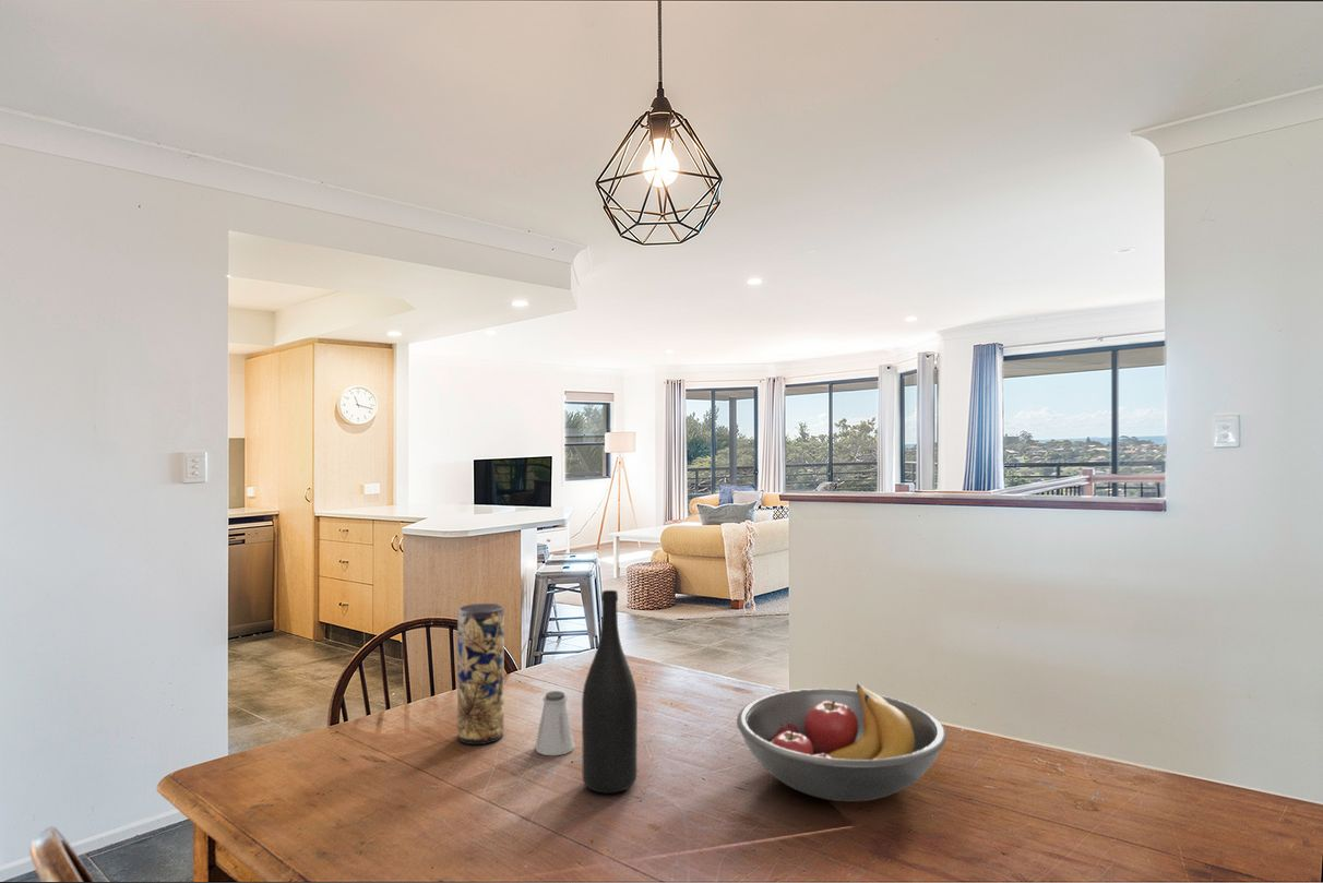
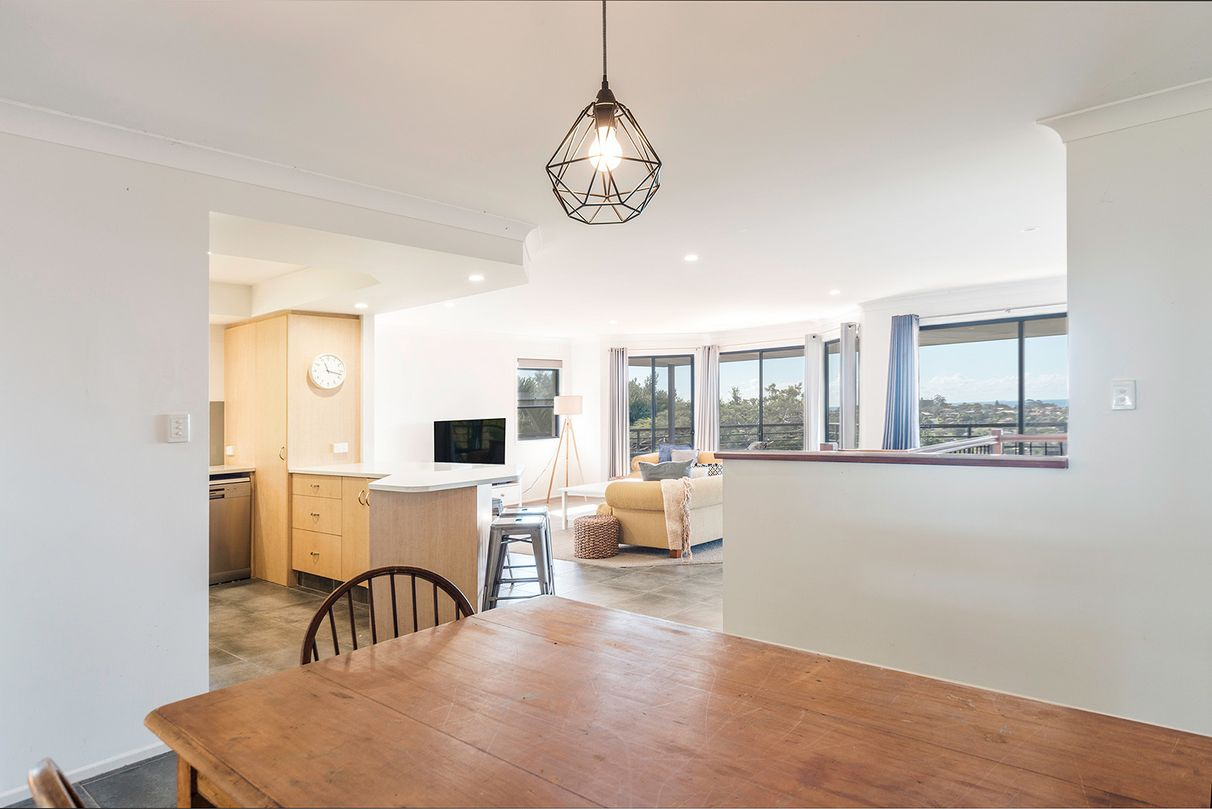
- wine bottle [581,589,639,793]
- vase [456,602,505,745]
- fruit bowl [736,682,947,802]
- saltshaker [534,690,576,756]
